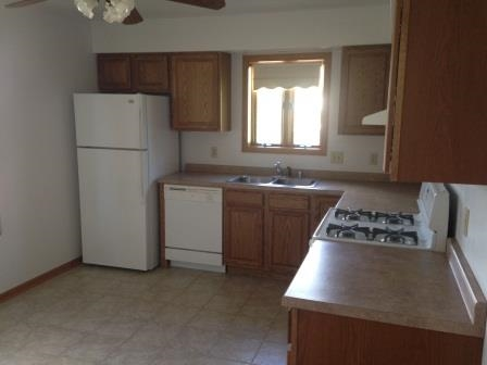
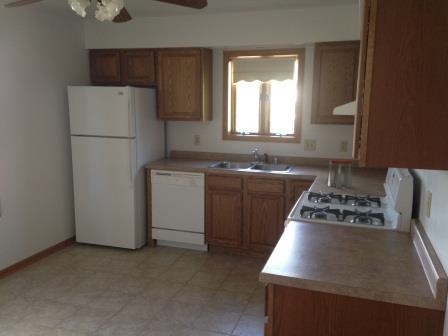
+ jar [326,158,354,189]
